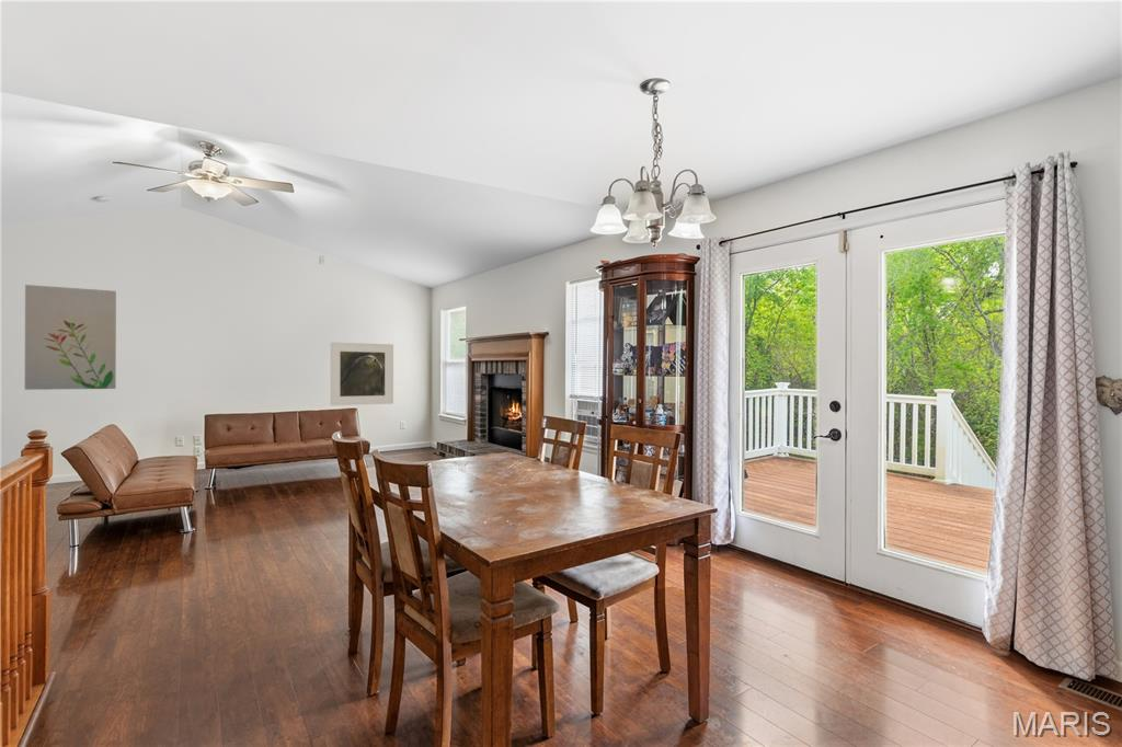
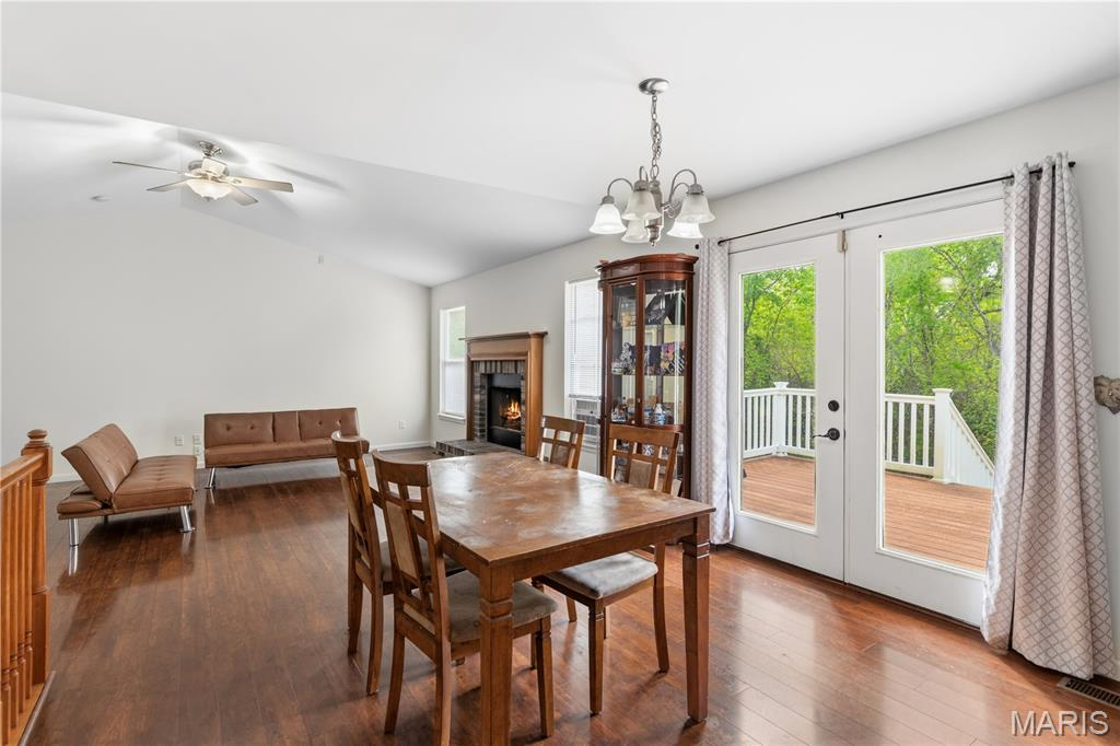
- wall art [24,284,117,391]
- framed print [330,342,394,406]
